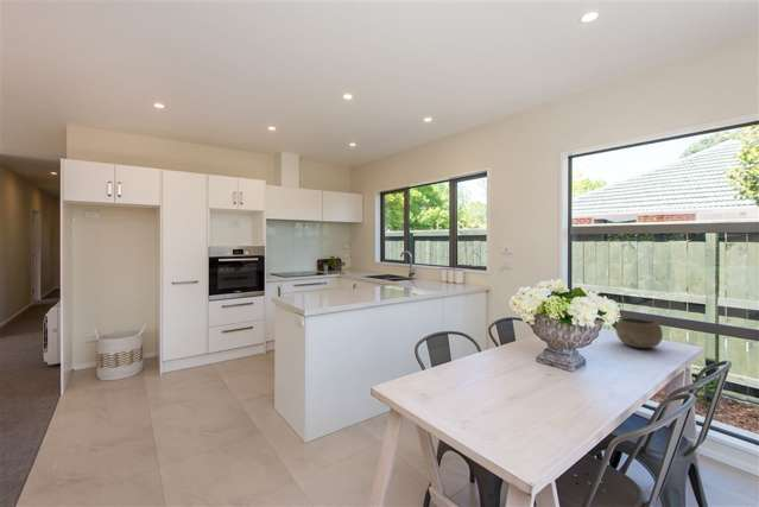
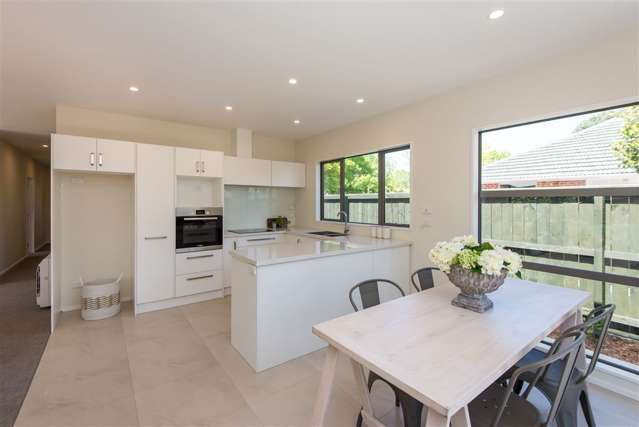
- bowl [615,317,664,349]
